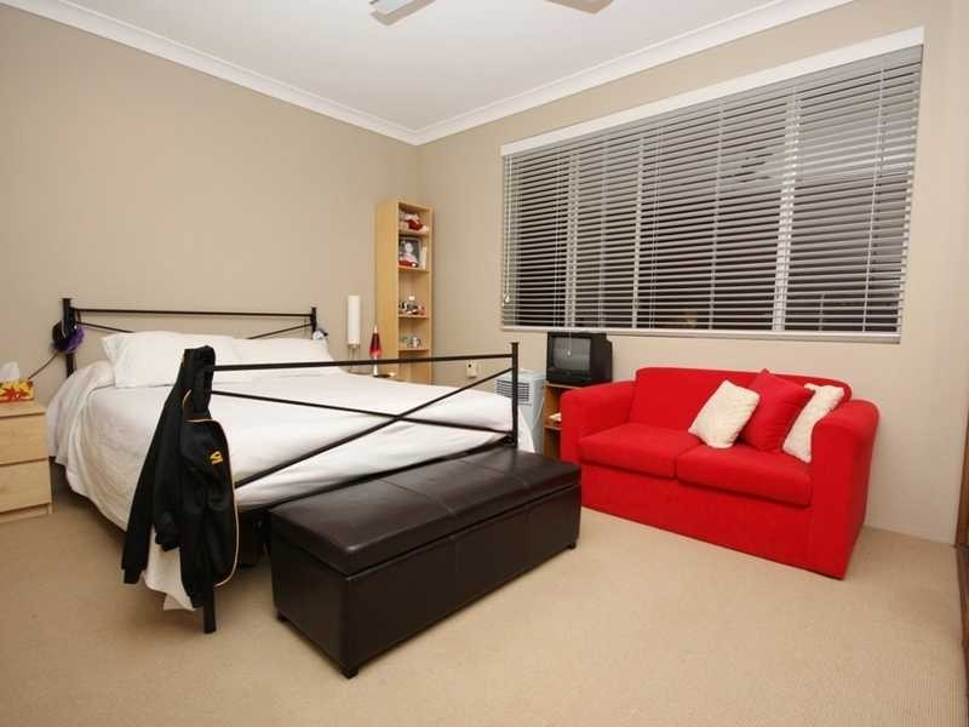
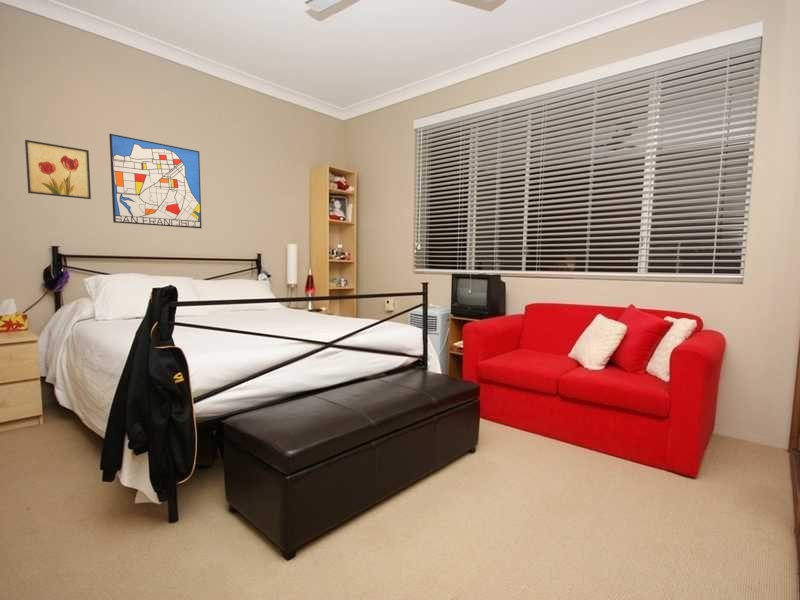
+ wall art [108,133,202,229]
+ wall art [24,139,92,200]
